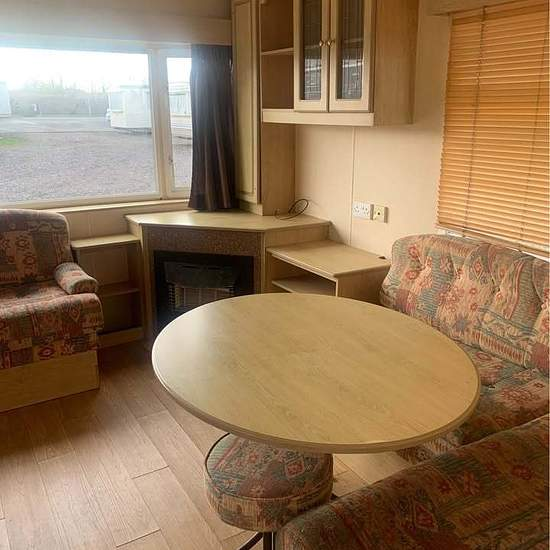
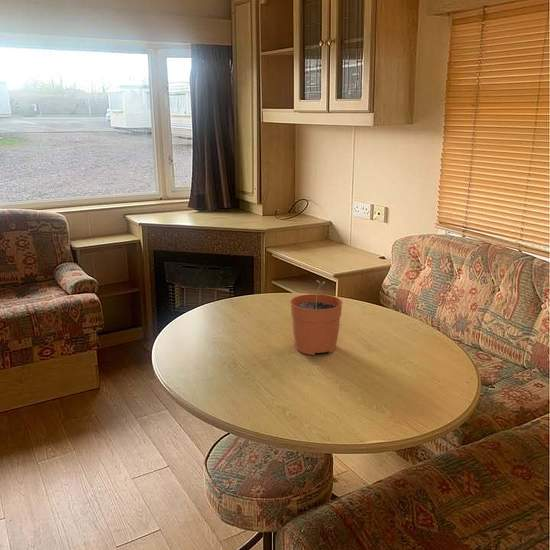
+ plant pot [289,279,344,356]
